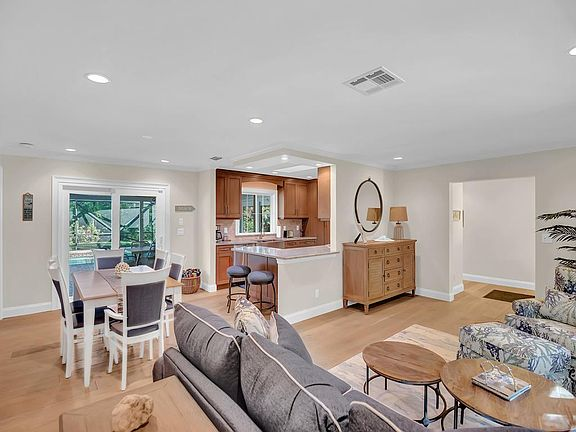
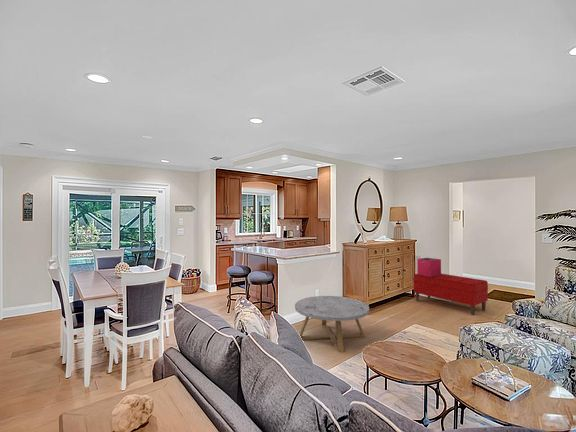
+ storage bin [416,257,442,277]
+ bench [413,273,489,316]
+ coffee table [294,295,370,354]
